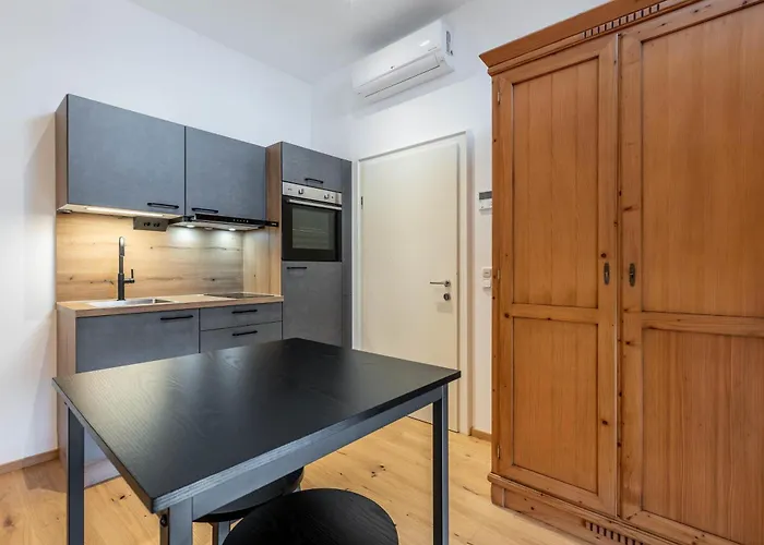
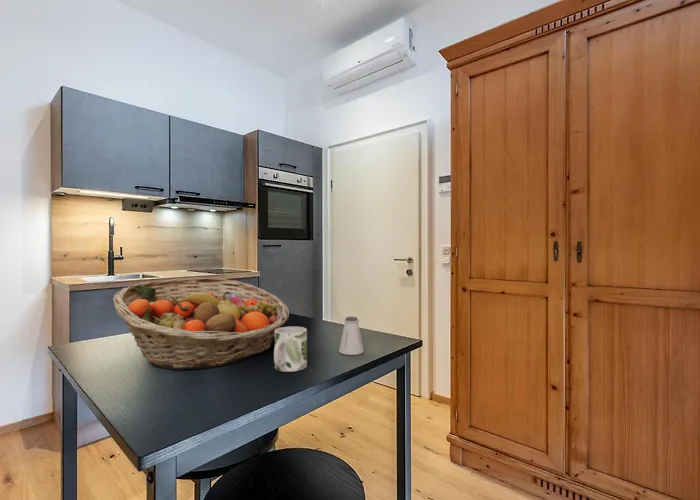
+ saltshaker [338,316,365,356]
+ mug [273,326,308,373]
+ fruit basket [112,277,290,370]
